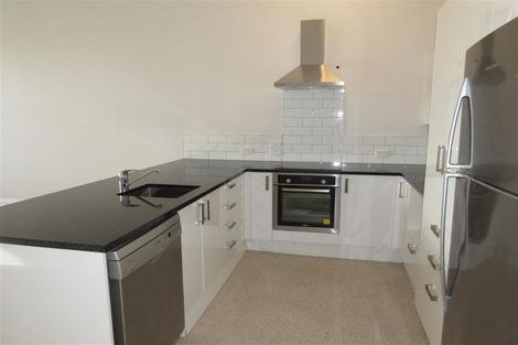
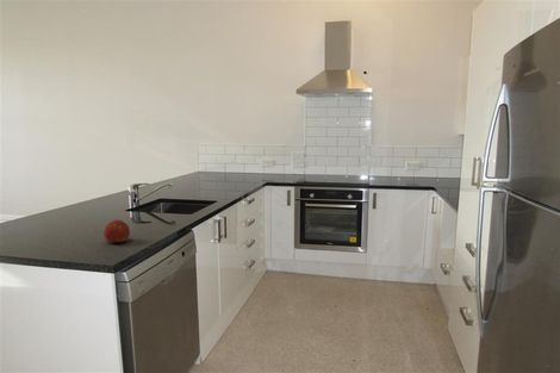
+ fruit [102,219,131,244]
